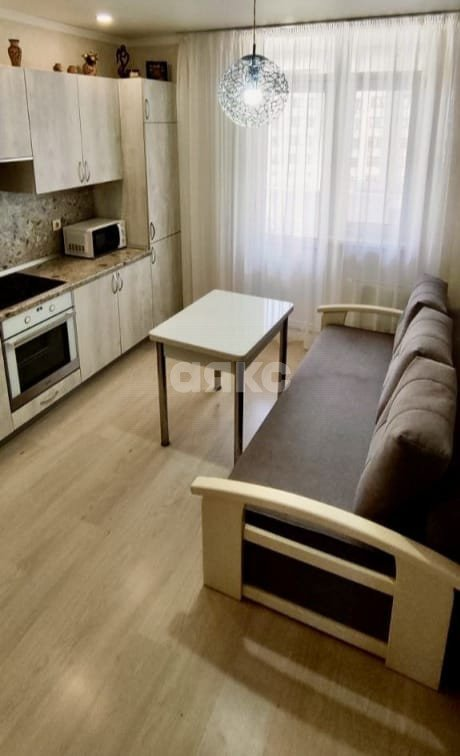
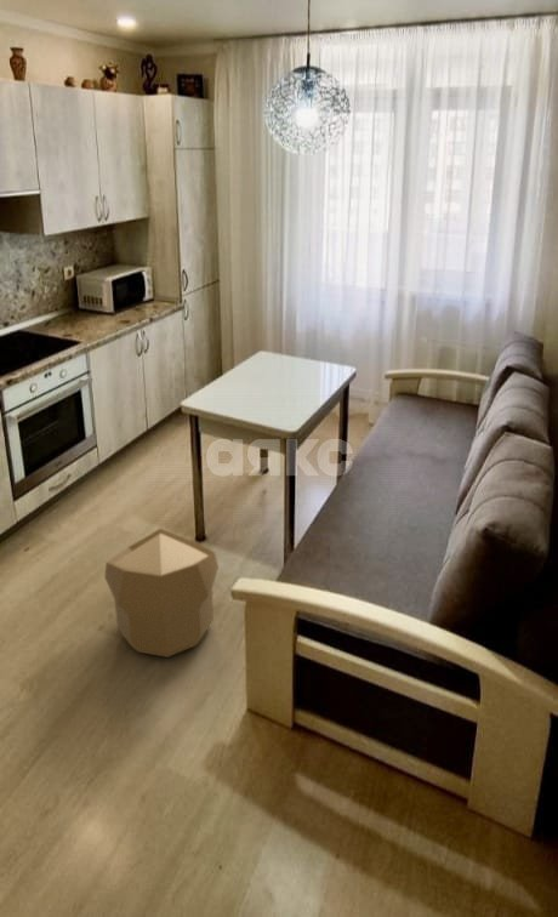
+ pouf [103,528,220,659]
